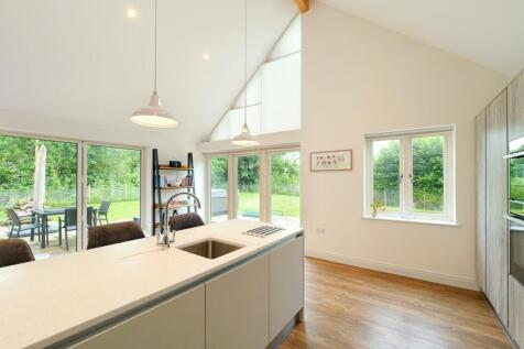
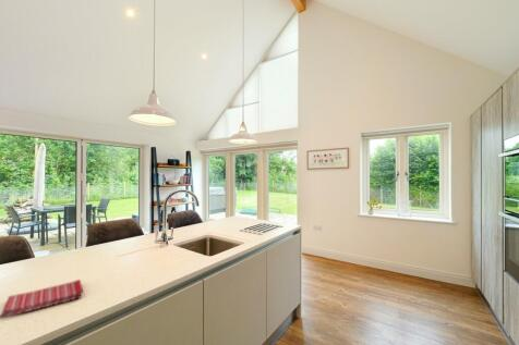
+ dish towel [0,279,84,320]
